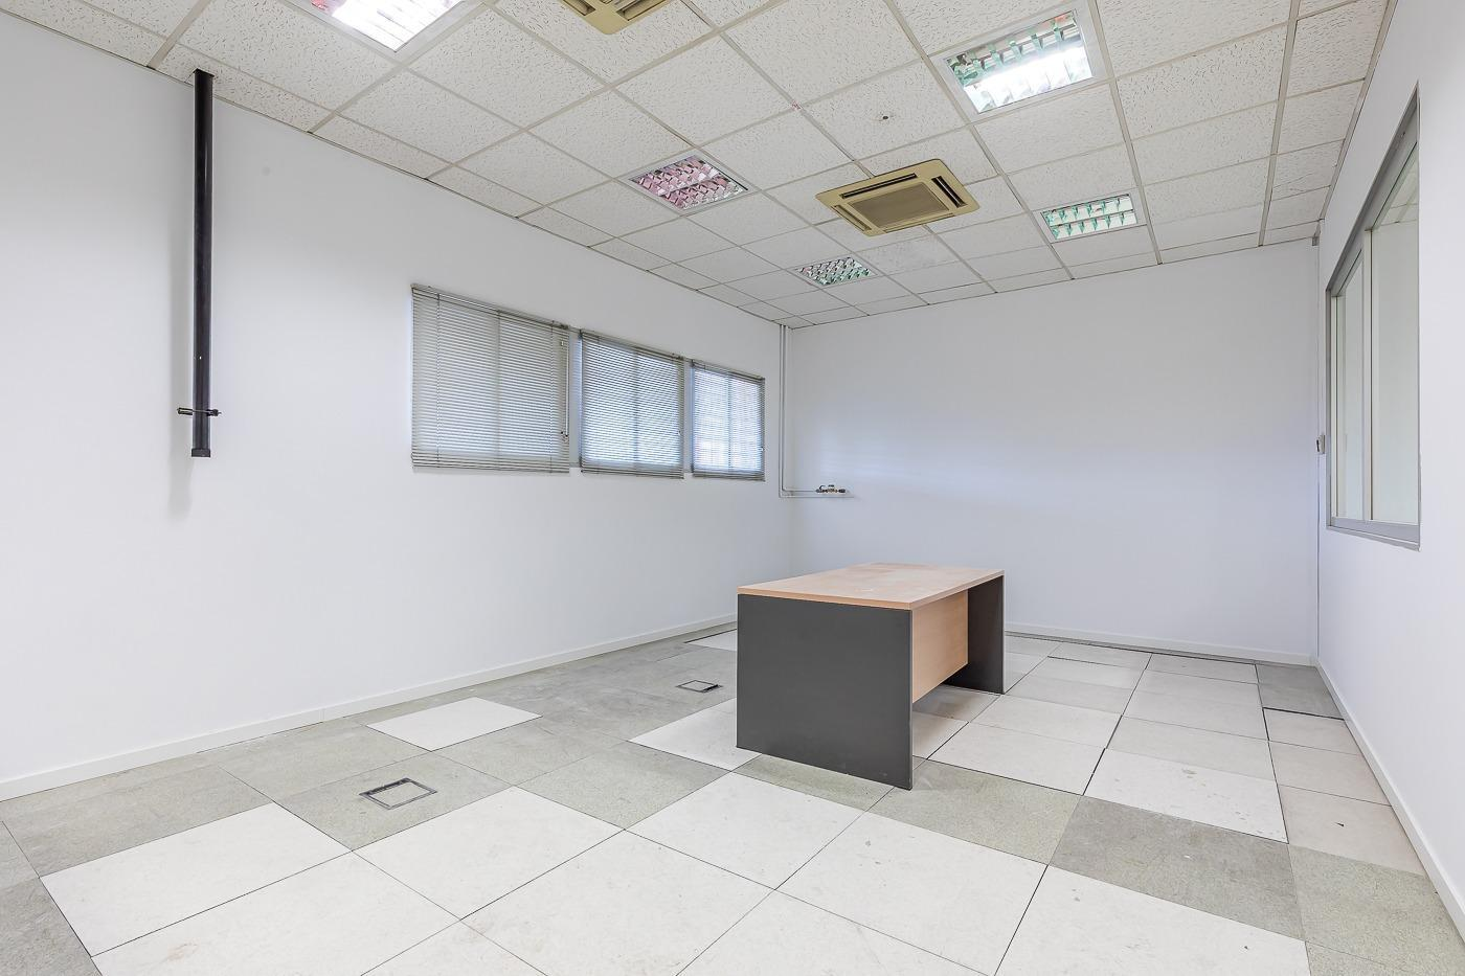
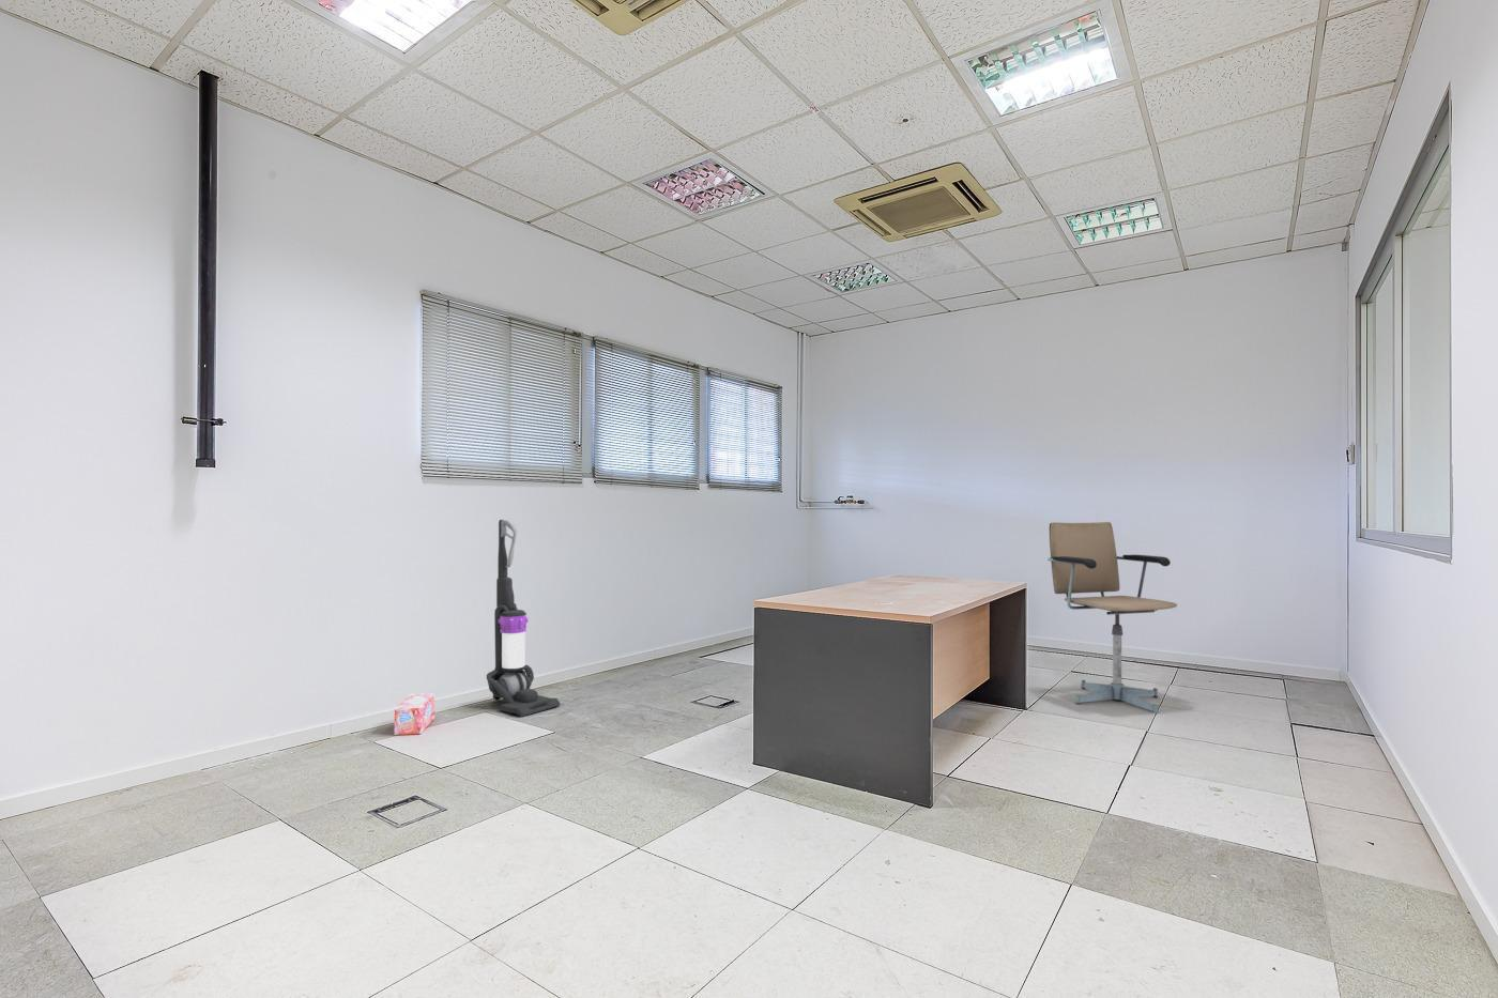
+ box [394,693,435,736]
+ vacuum cleaner [486,519,560,717]
+ office chair [1047,521,1178,715]
